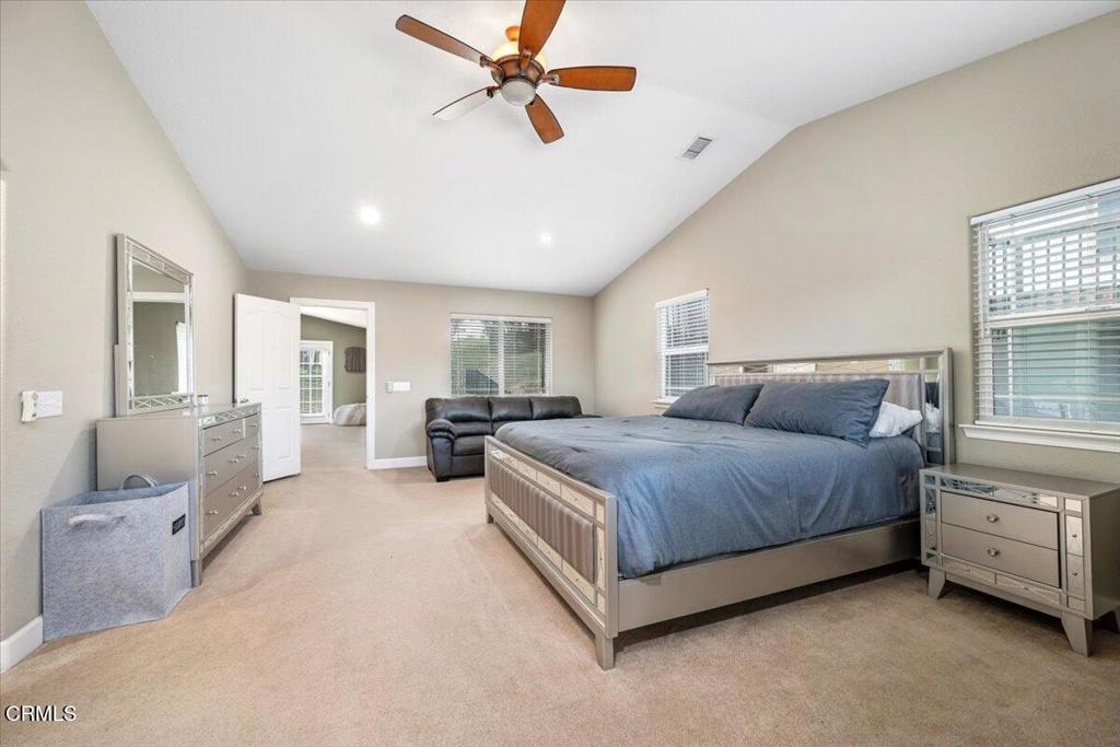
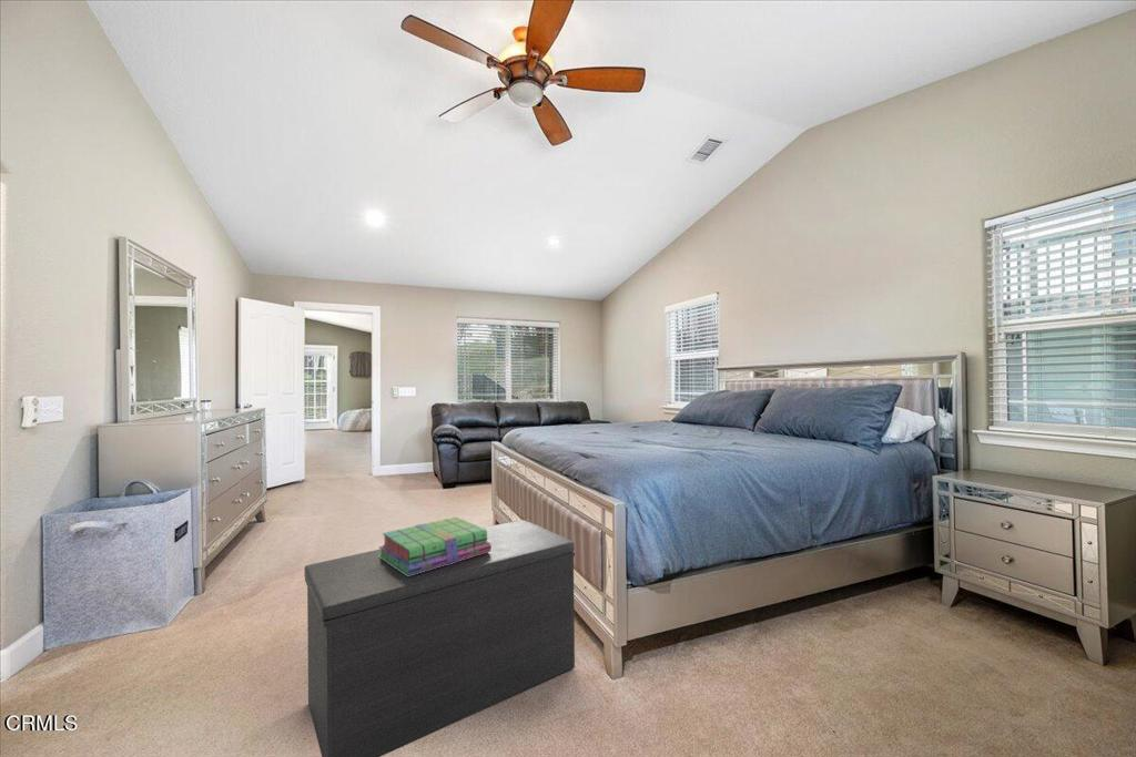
+ stack of books [377,515,491,576]
+ bench [303,519,576,757]
